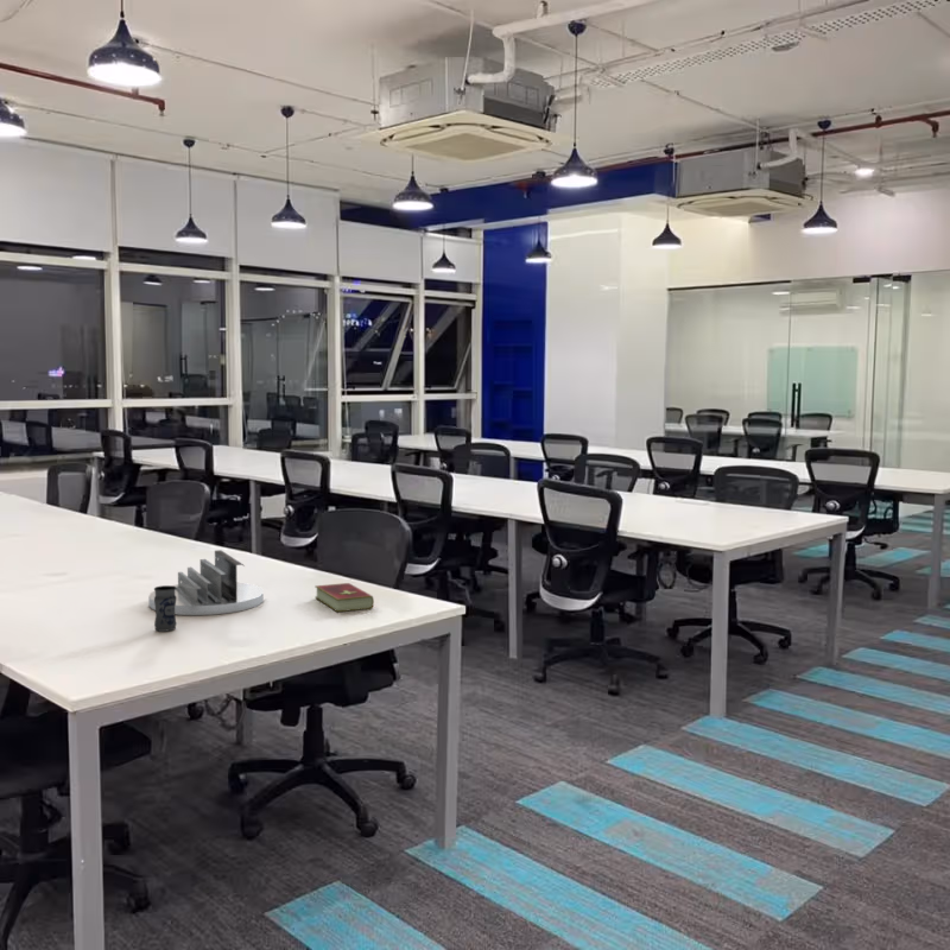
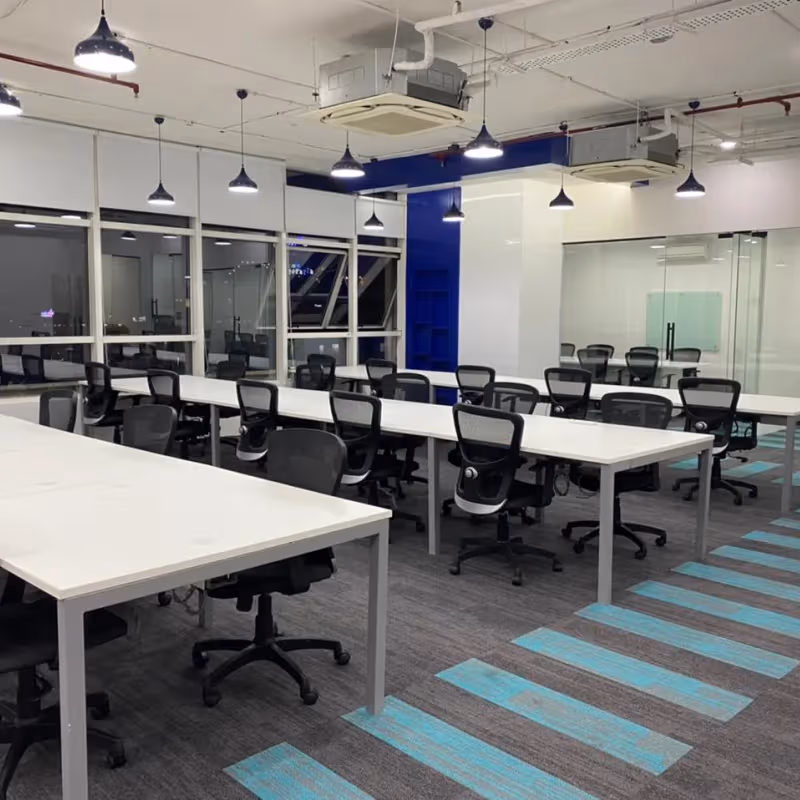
- desk organizer [147,549,265,616]
- hardcover book [314,582,375,613]
- jar [153,584,178,633]
